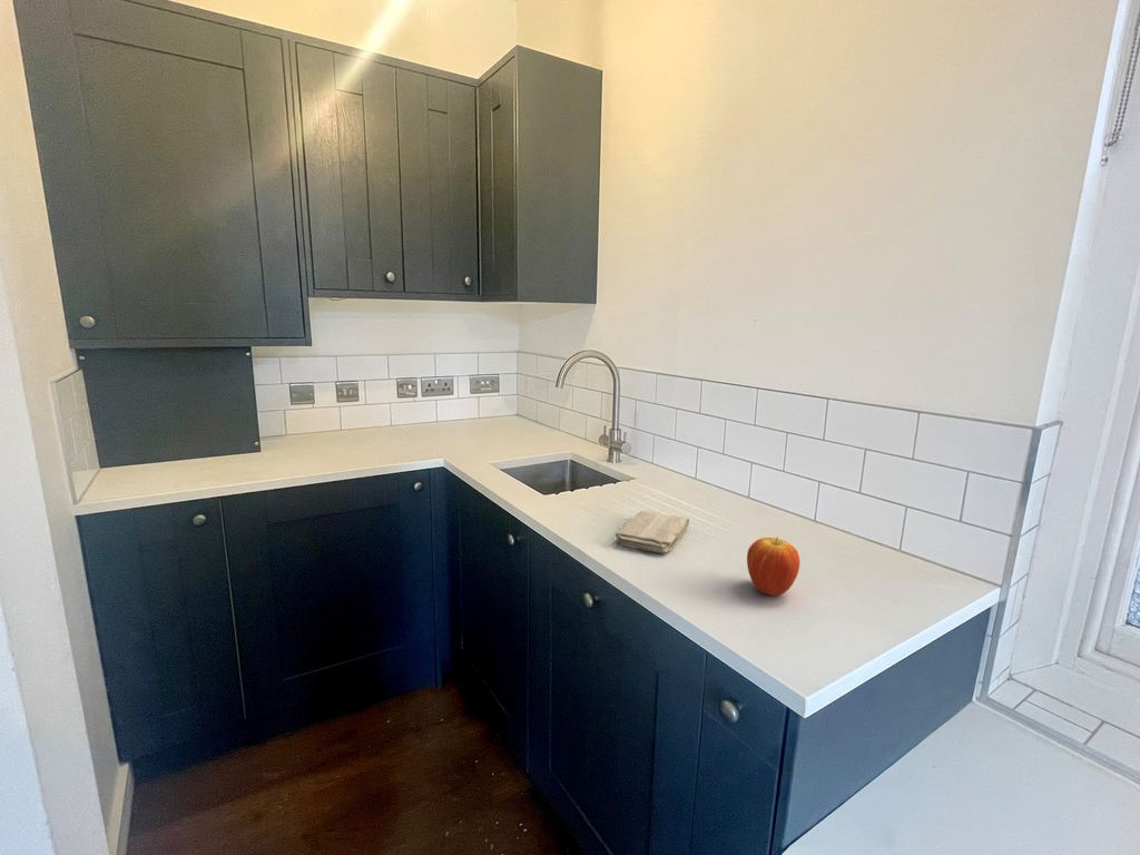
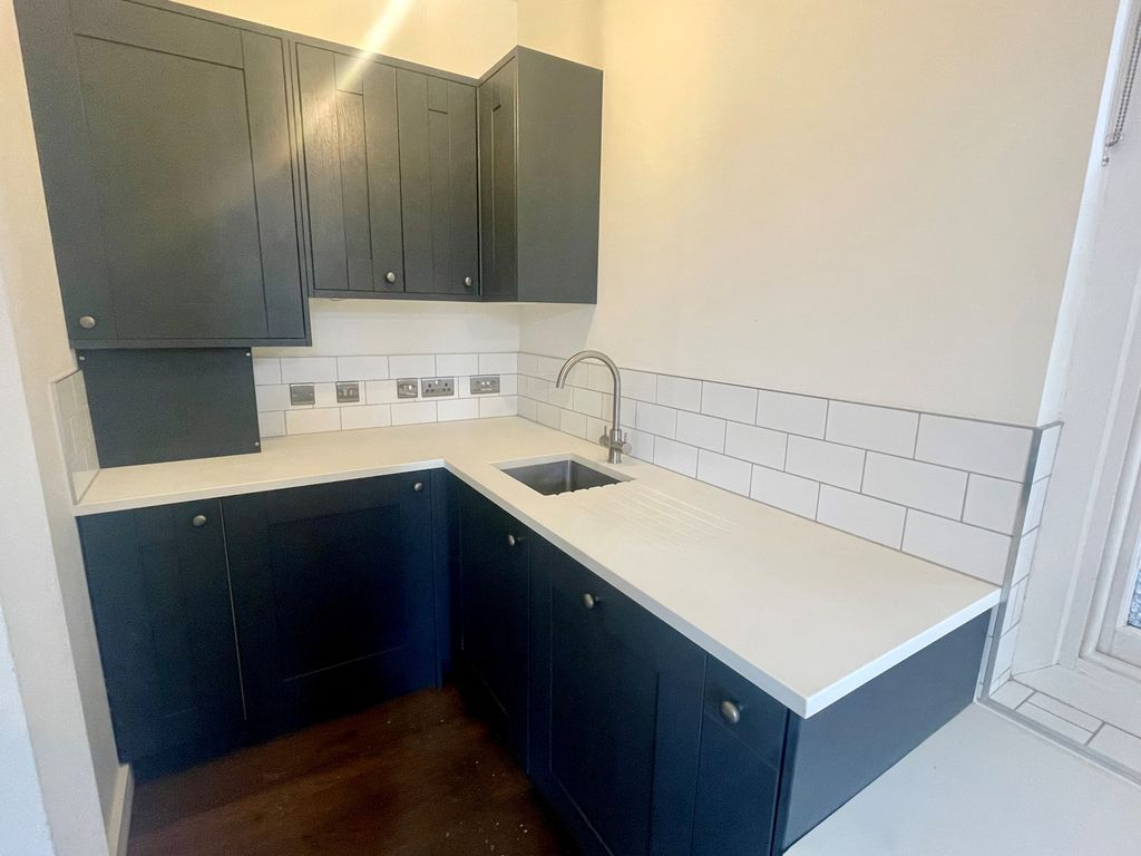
- washcloth [615,510,690,554]
- fruit [746,535,800,597]
